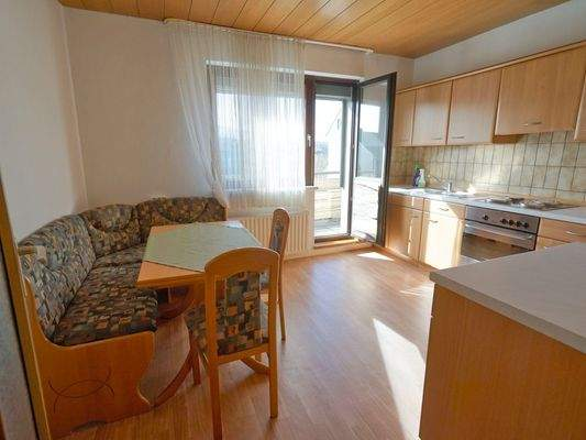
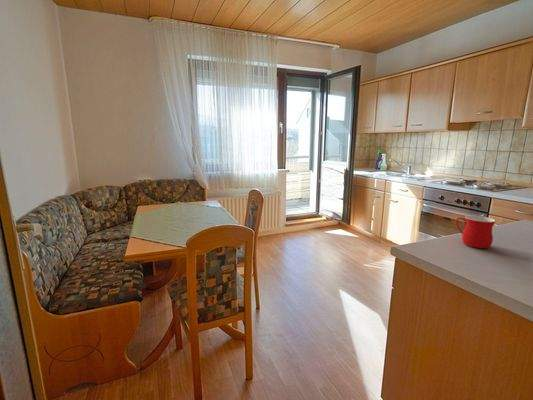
+ mug [455,215,496,249]
